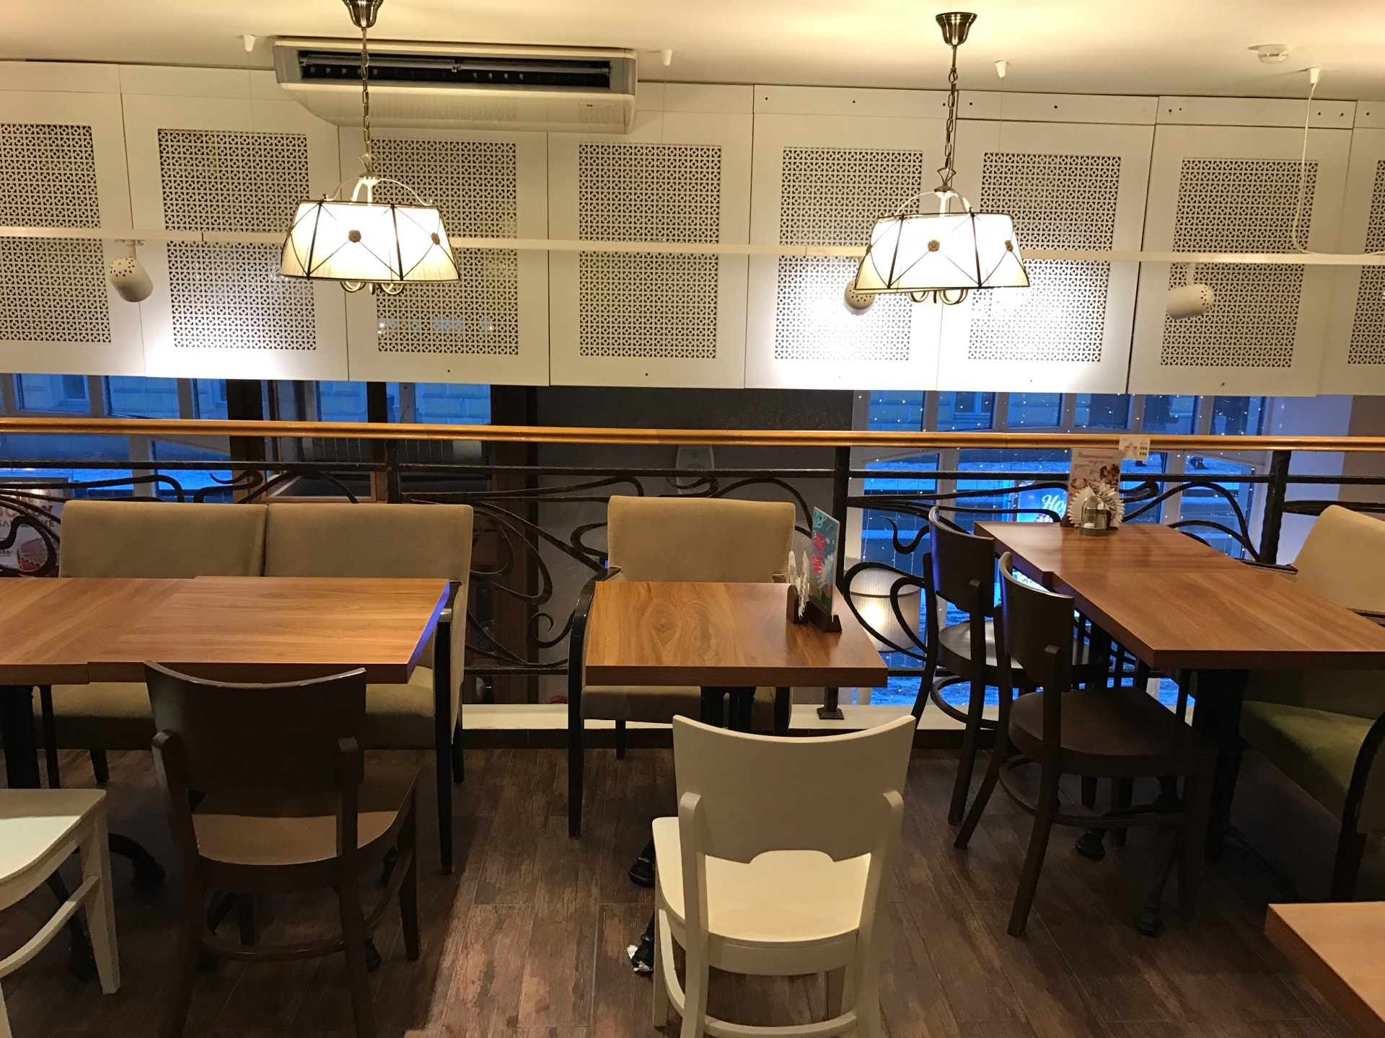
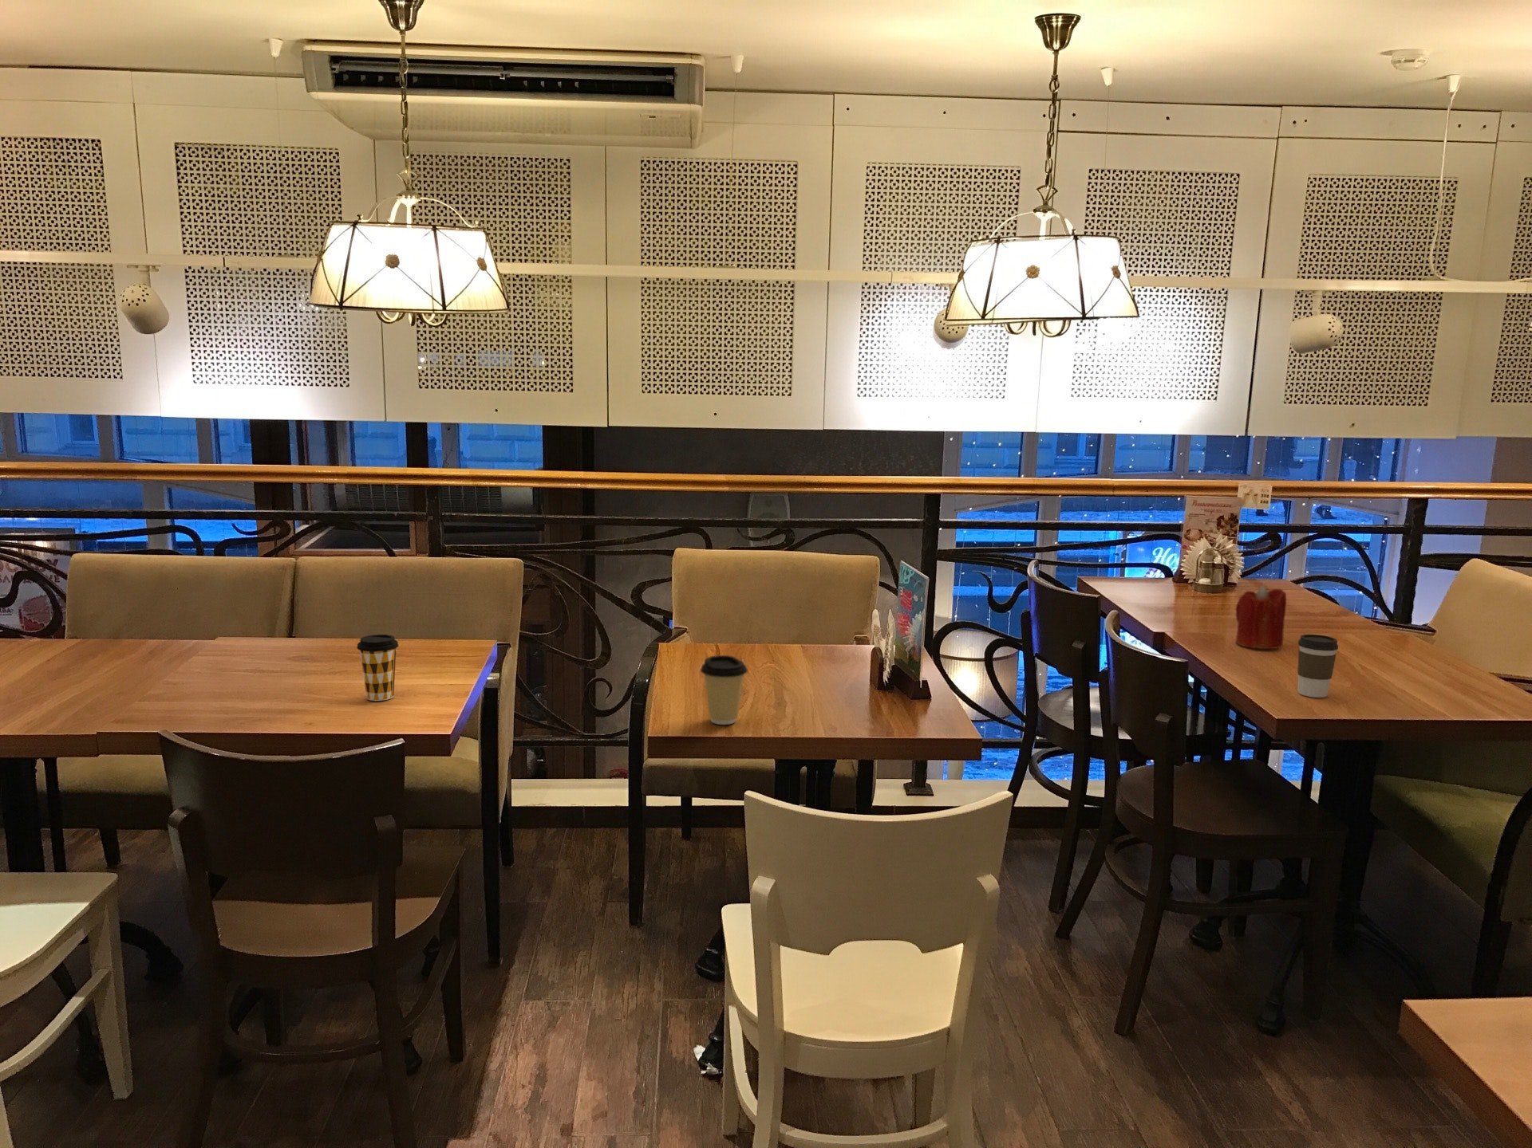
+ candle [1235,584,1287,650]
+ coffee cup [357,634,399,702]
+ coffee cup [1297,634,1339,698]
+ coffee cup [700,655,748,726]
